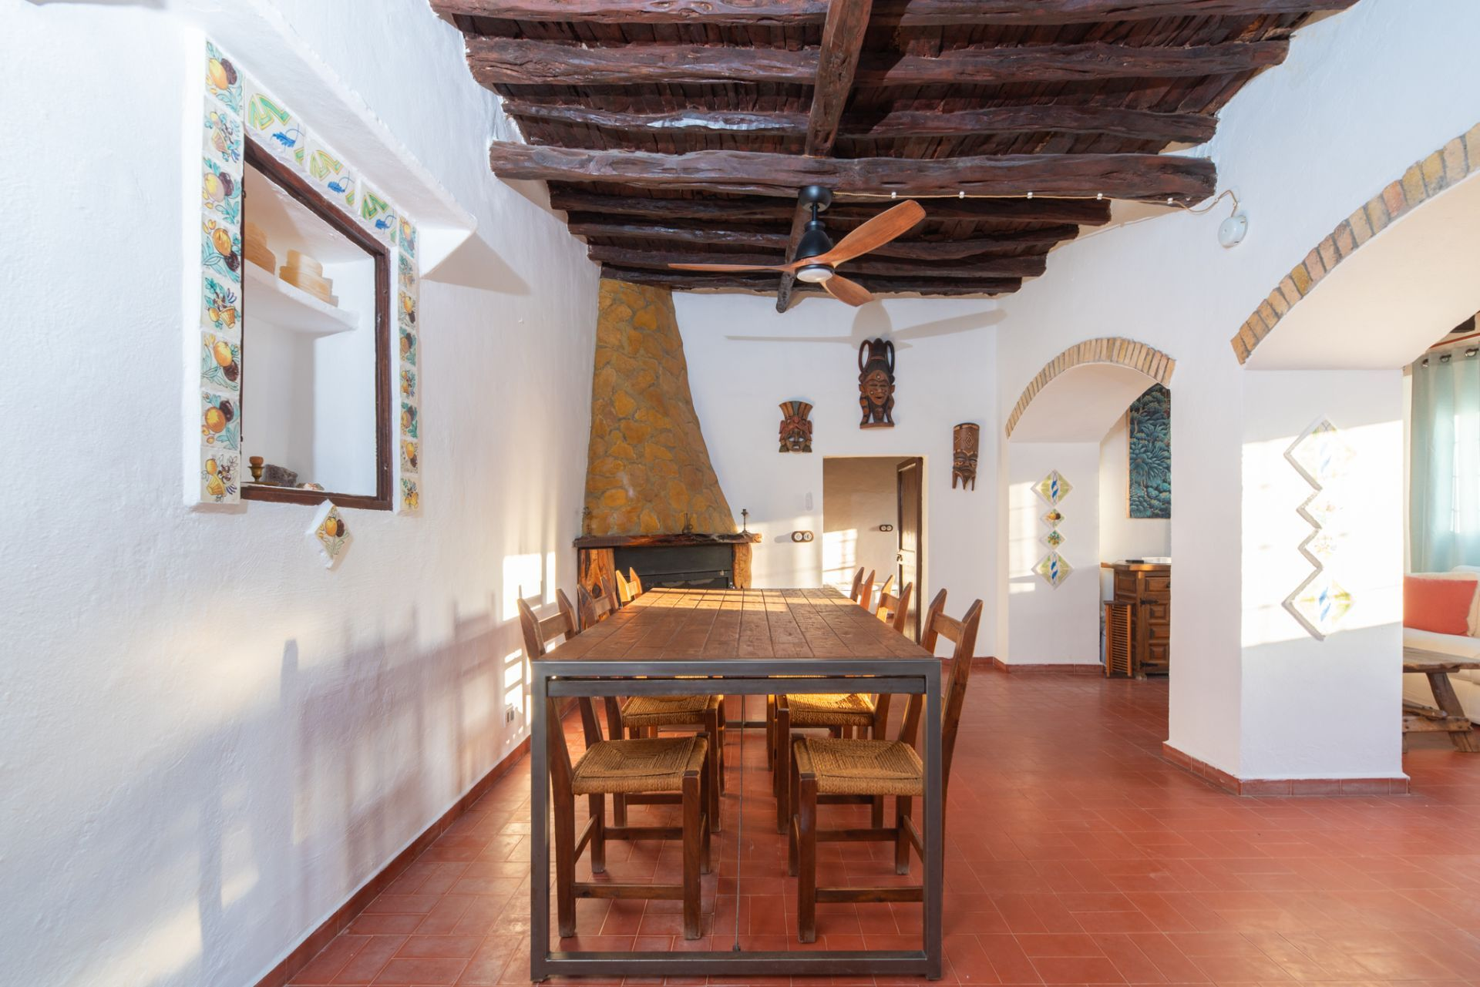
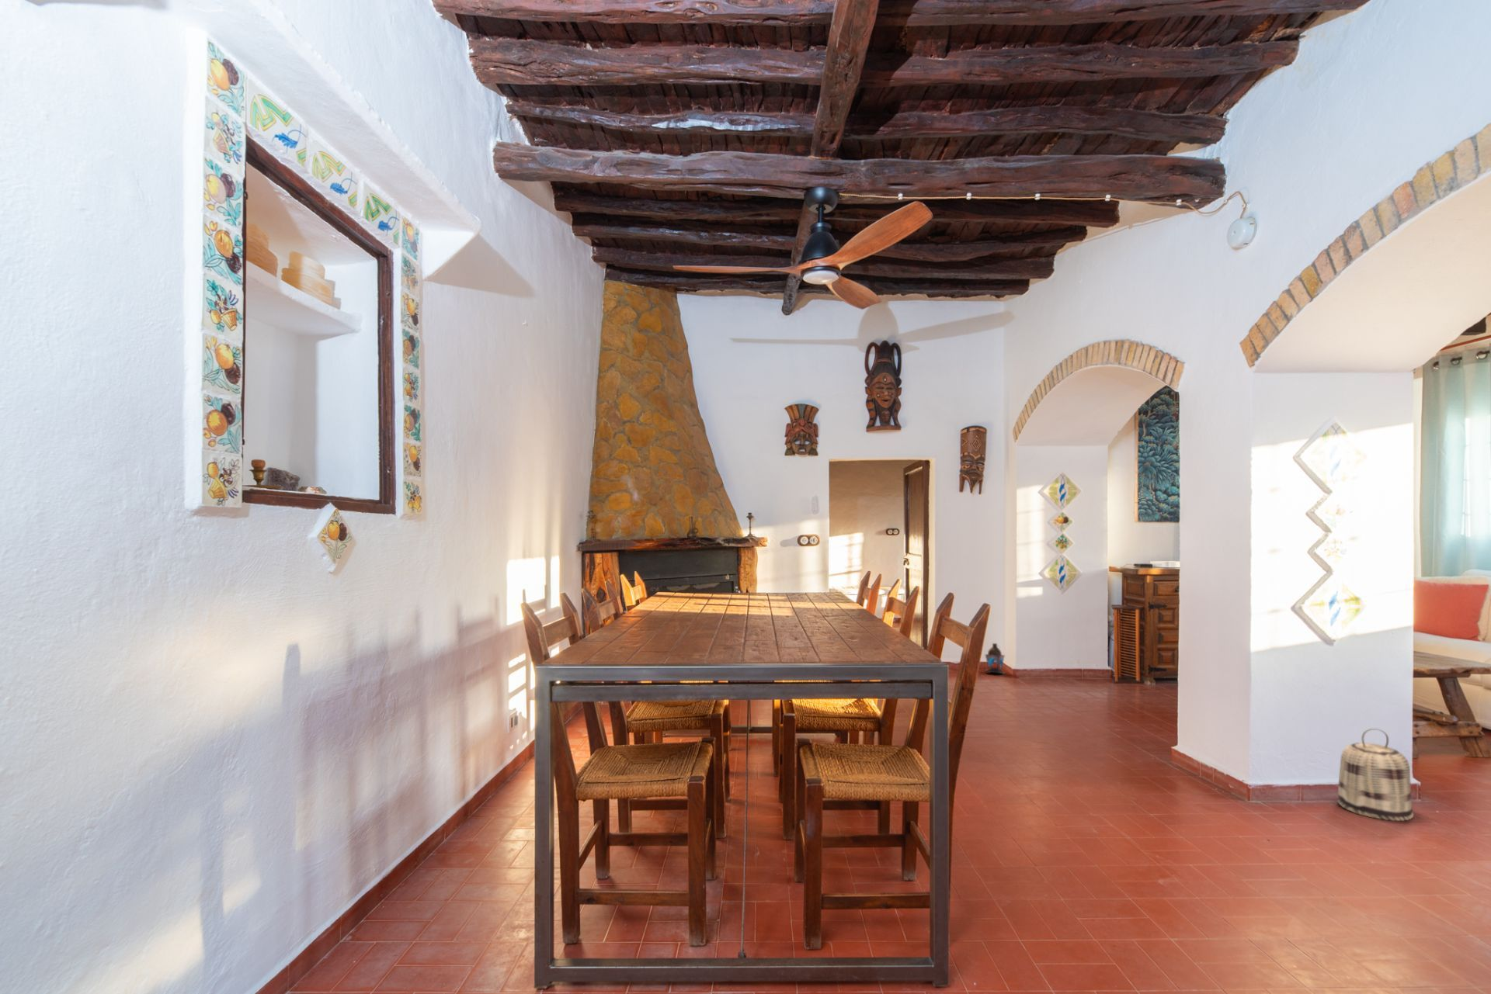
+ lantern [984,642,1006,676]
+ basket [1337,728,1414,822]
